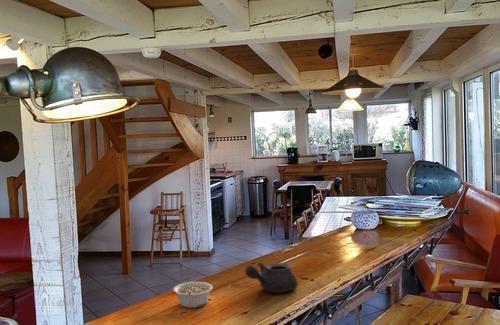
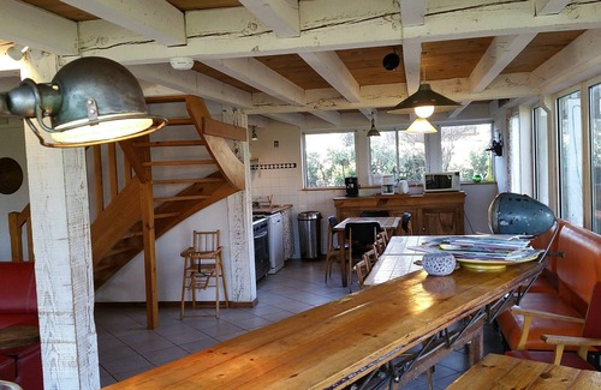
- legume [172,281,214,309]
- teapot [244,261,299,293]
